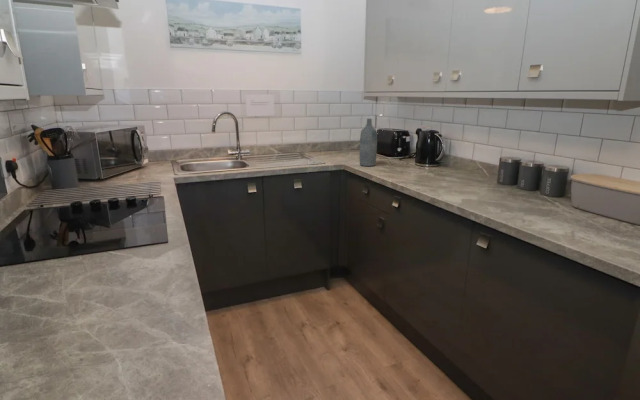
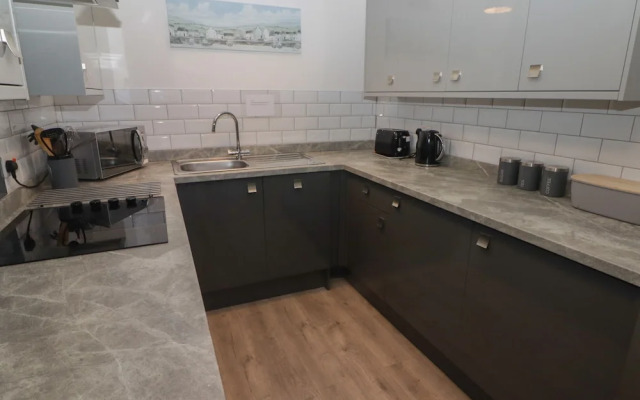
- bottle [358,118,378,167]
